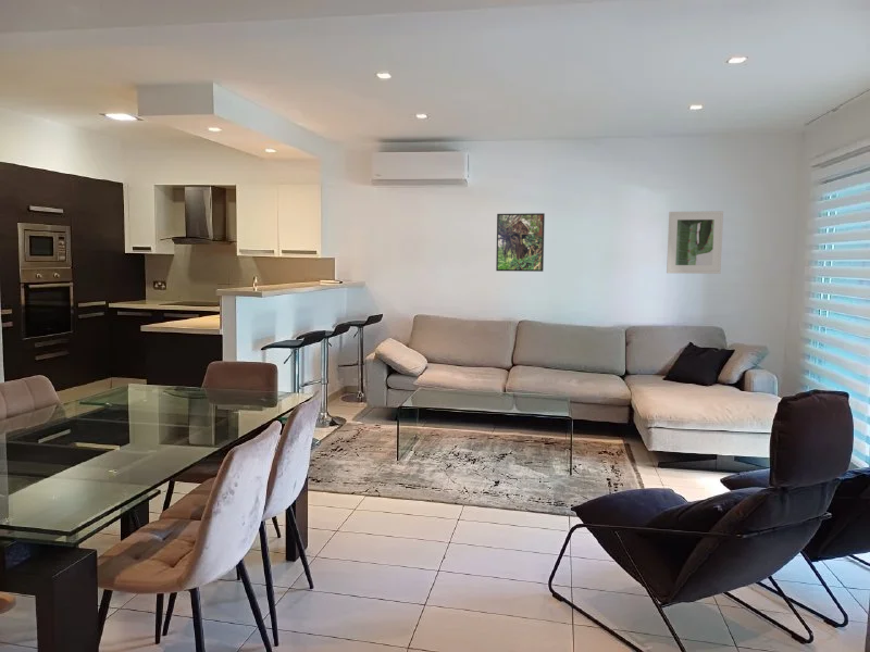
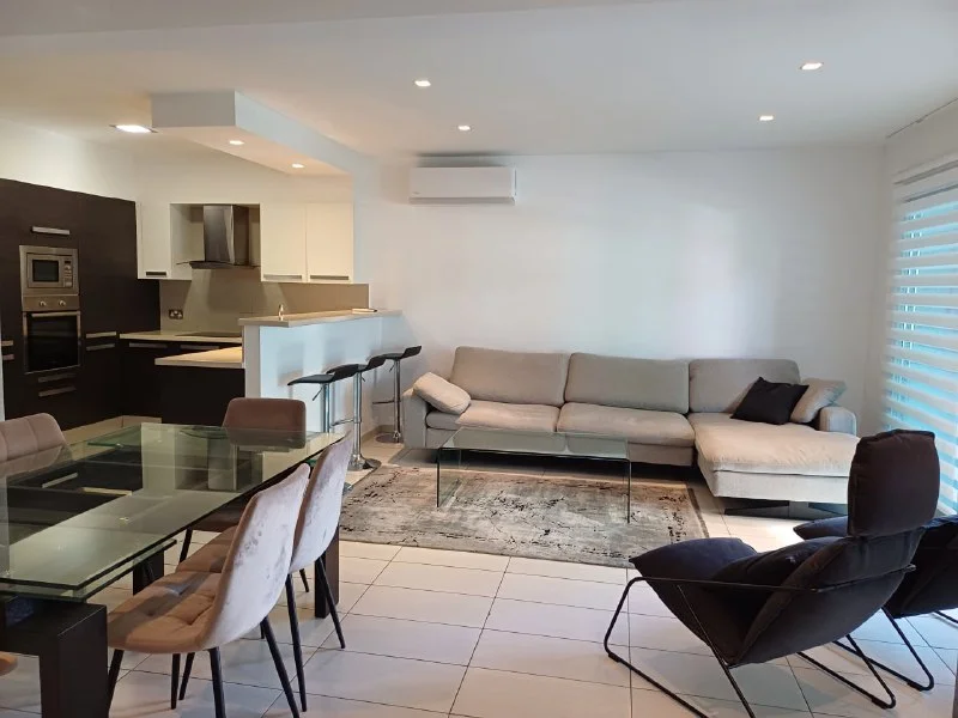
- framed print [666,210,724,275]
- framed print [495,212,546,273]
